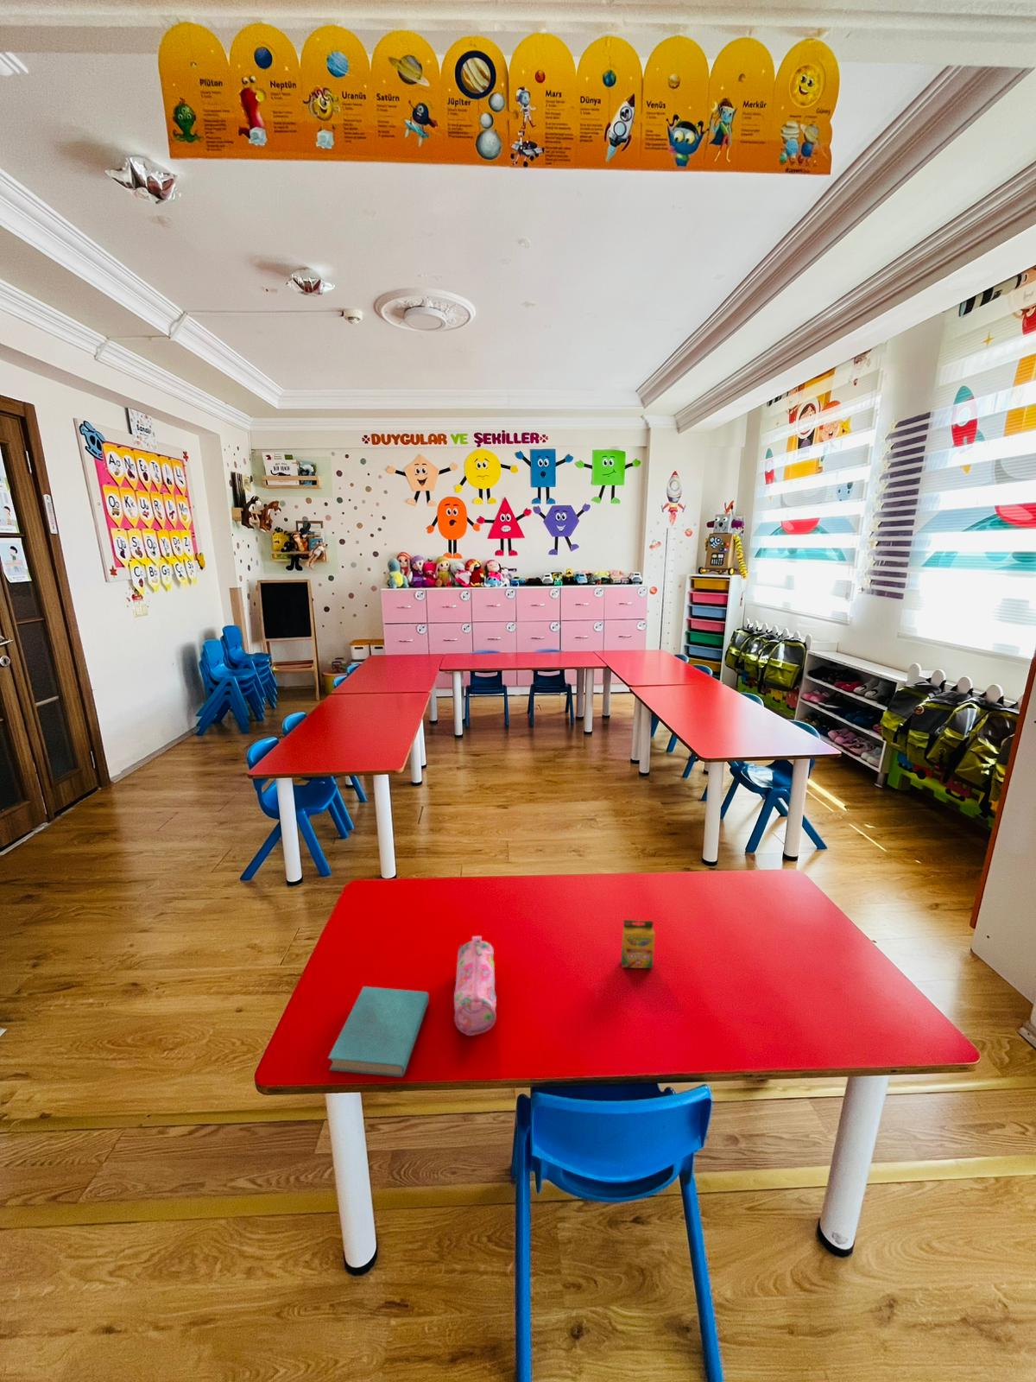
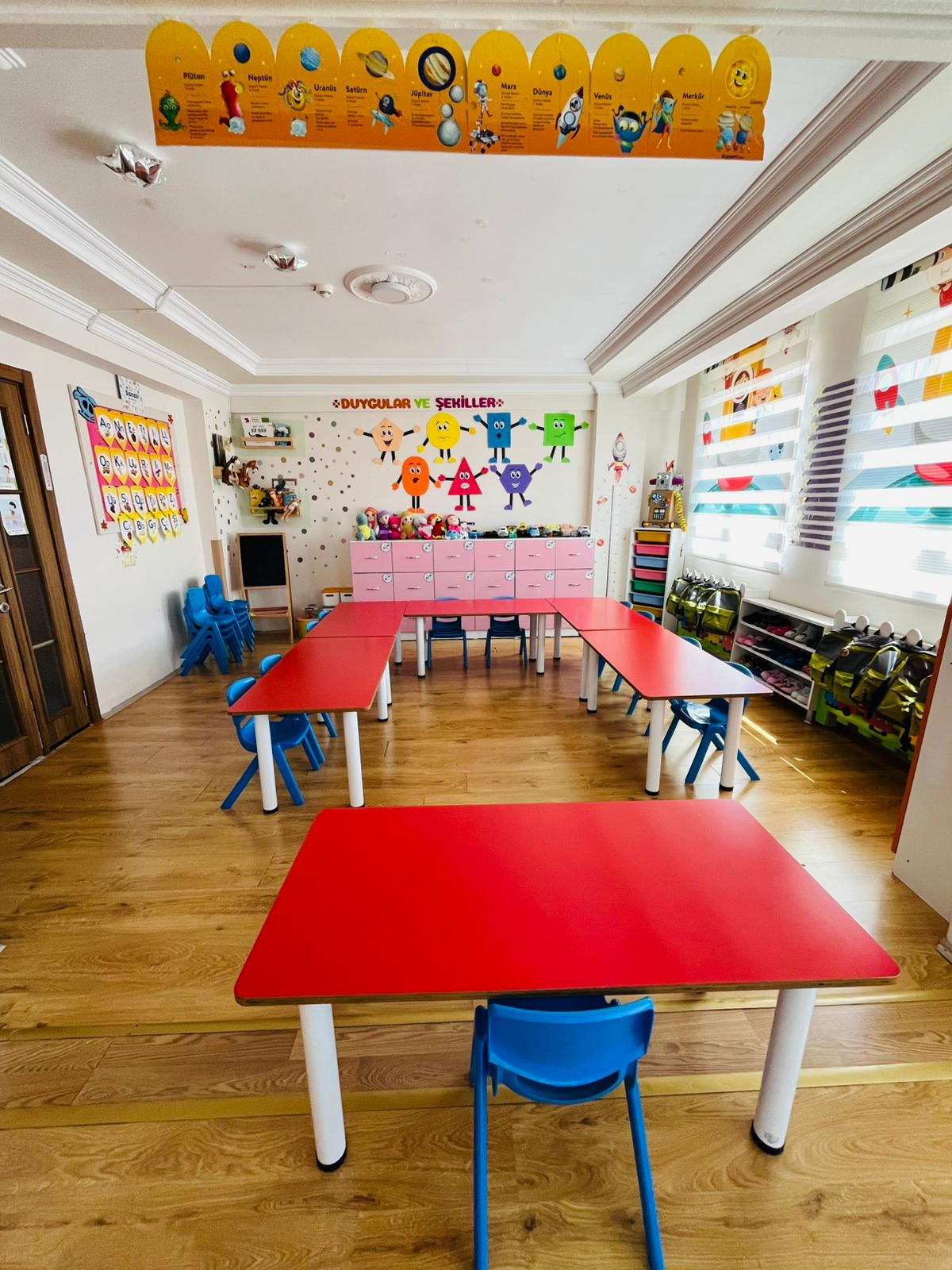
- book [328,986,430,1078]
- crayon box [620,920,656,970]
- pencil case [454,936,497,1036]
